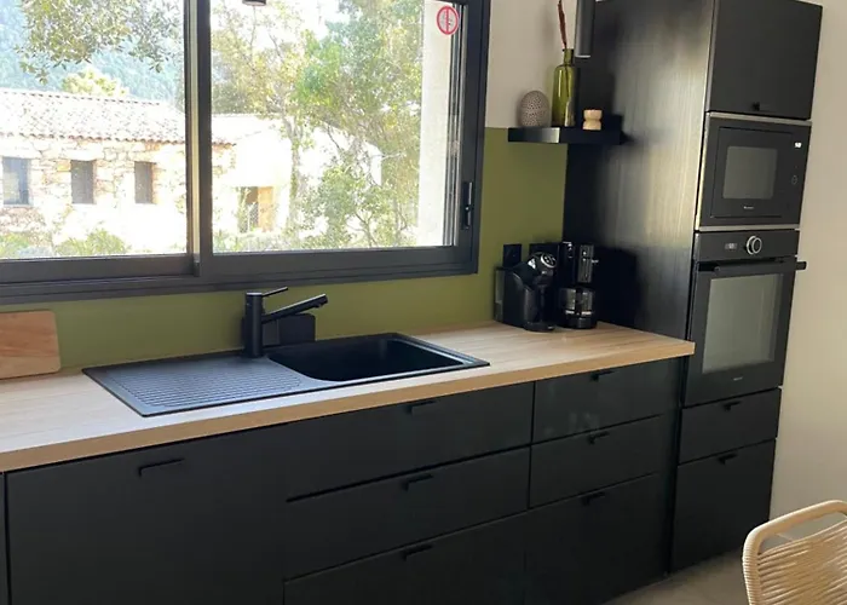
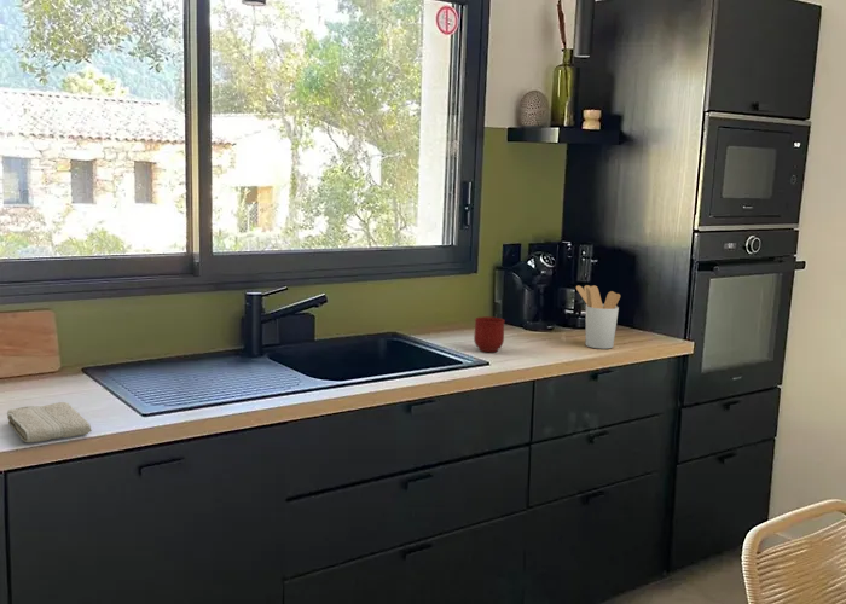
+ washcloth [6,401,93,443]
+ utensil holder [575,284,621,350]
+ mug [473,315,506,353]
